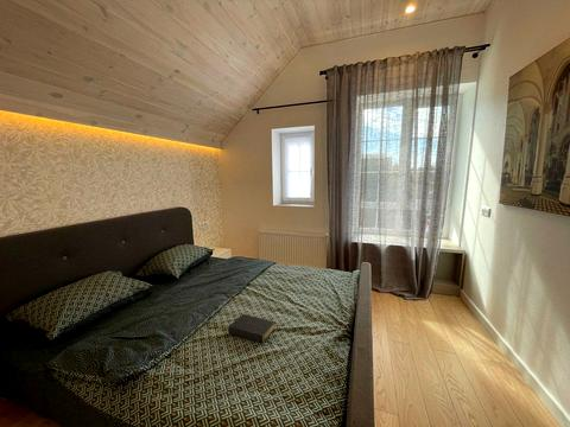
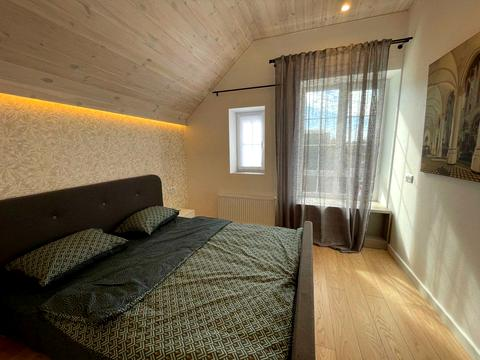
- bible [227,313,276,346]
